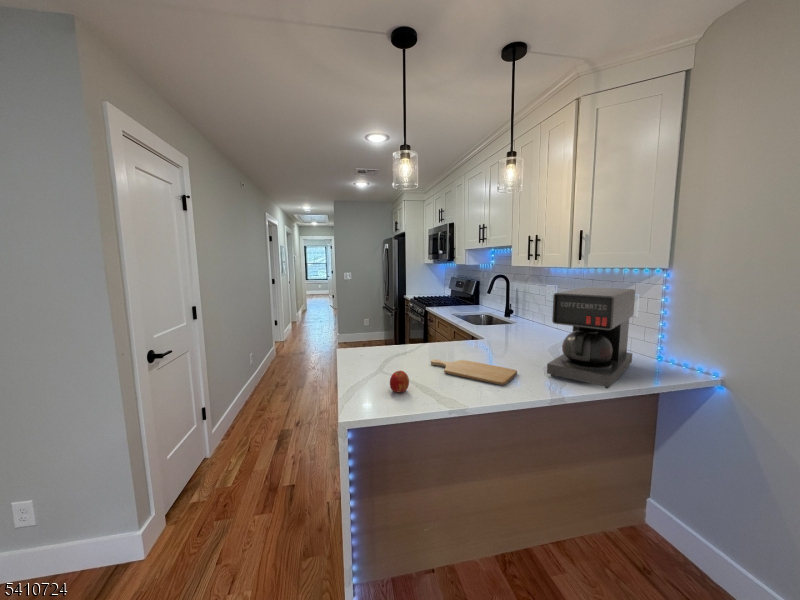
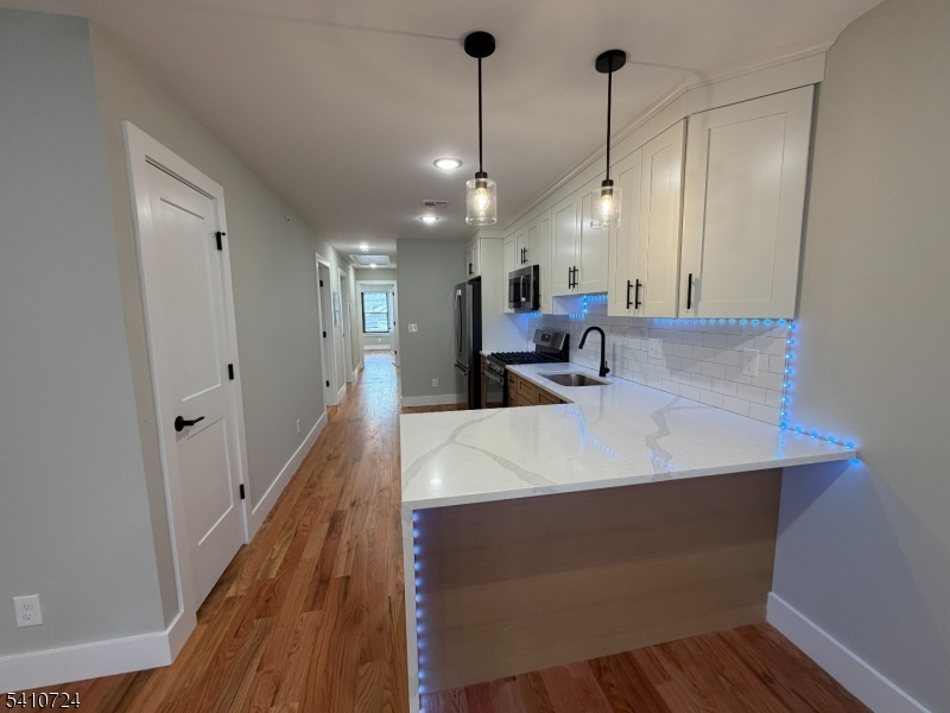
- chopping board [430,358,518,386]
- fruit [389,370,410,393]
- coffee maker [546,286,636,390]
